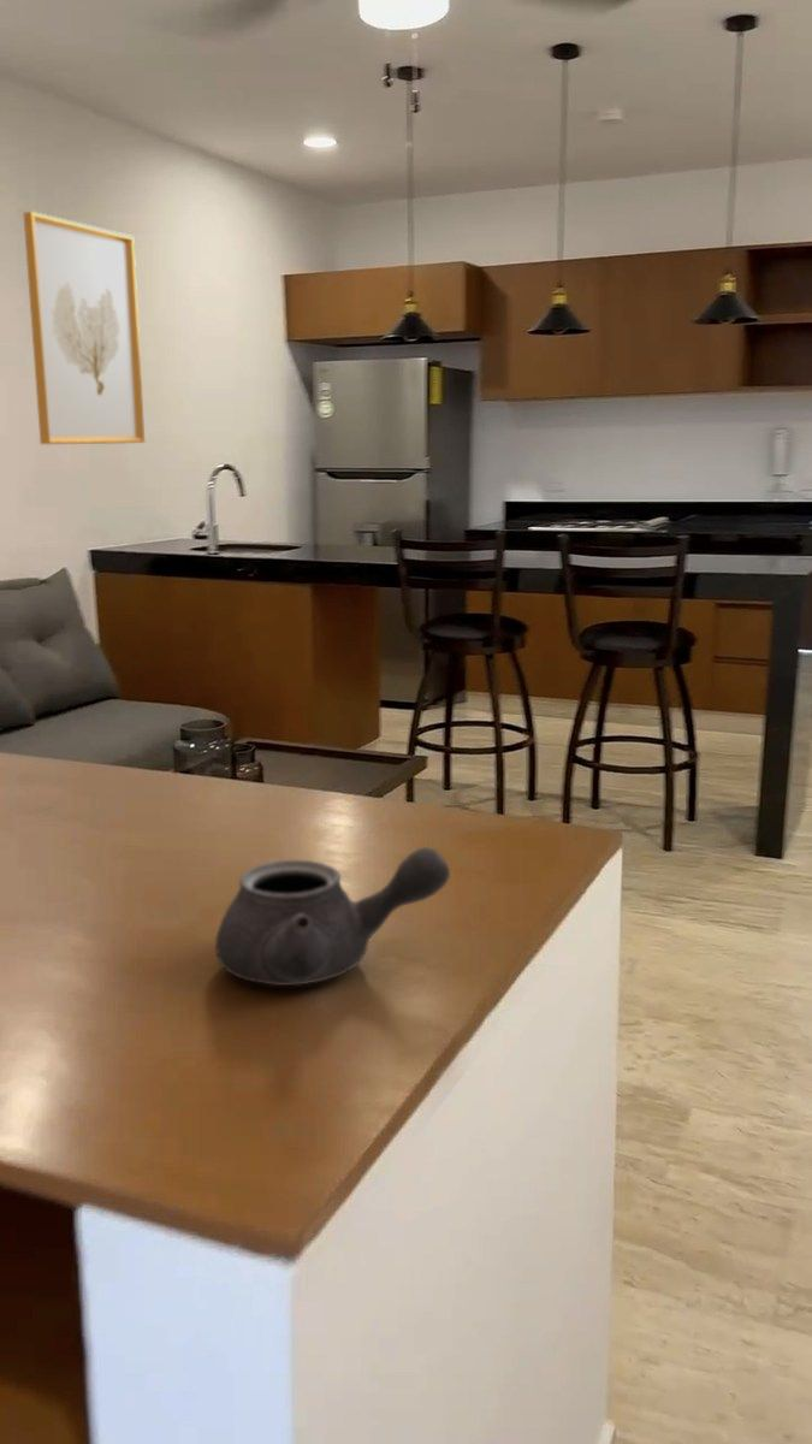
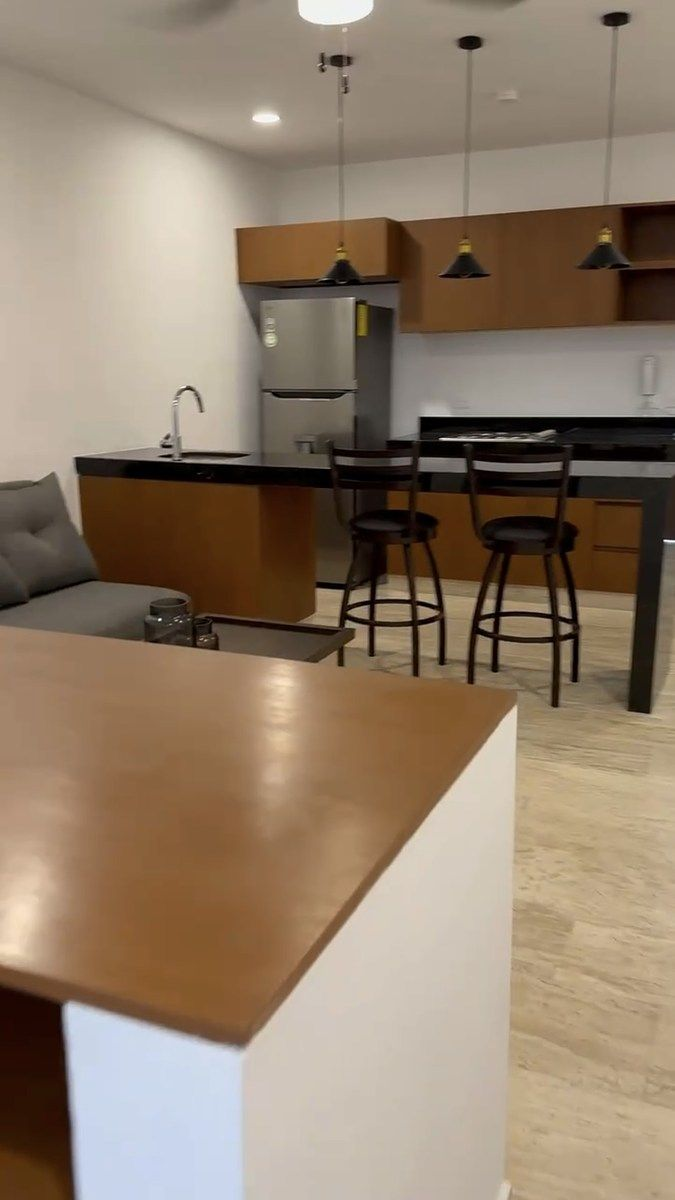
- wall art [22,211,146,445]
- teapot [214,846,451,987]
